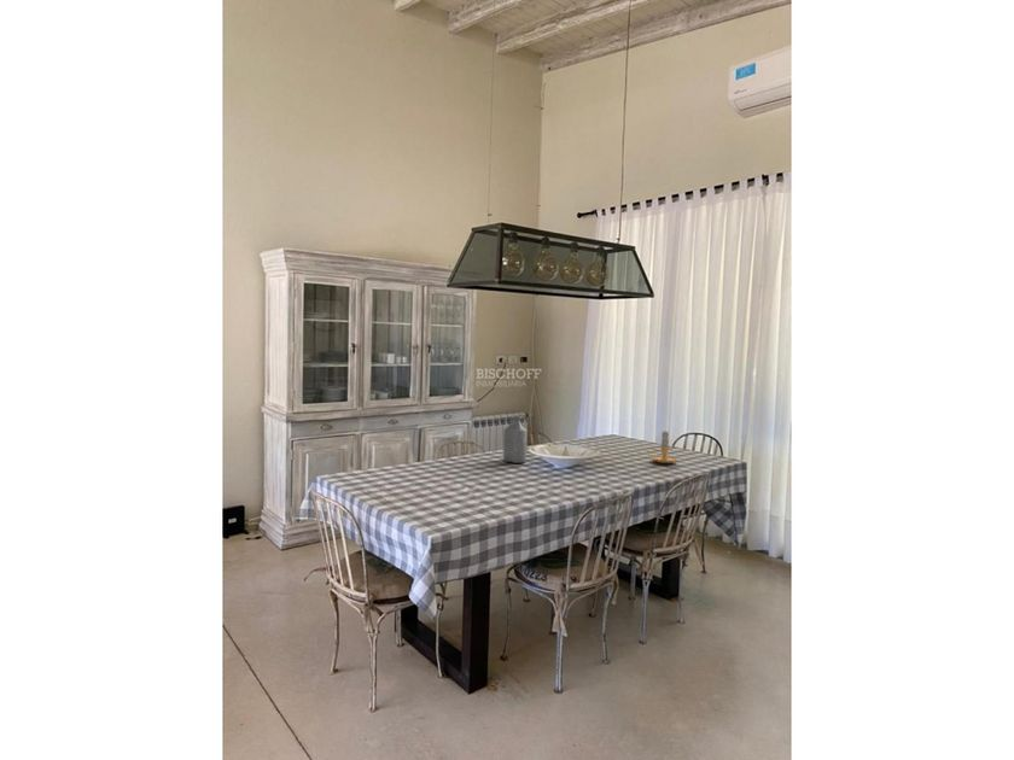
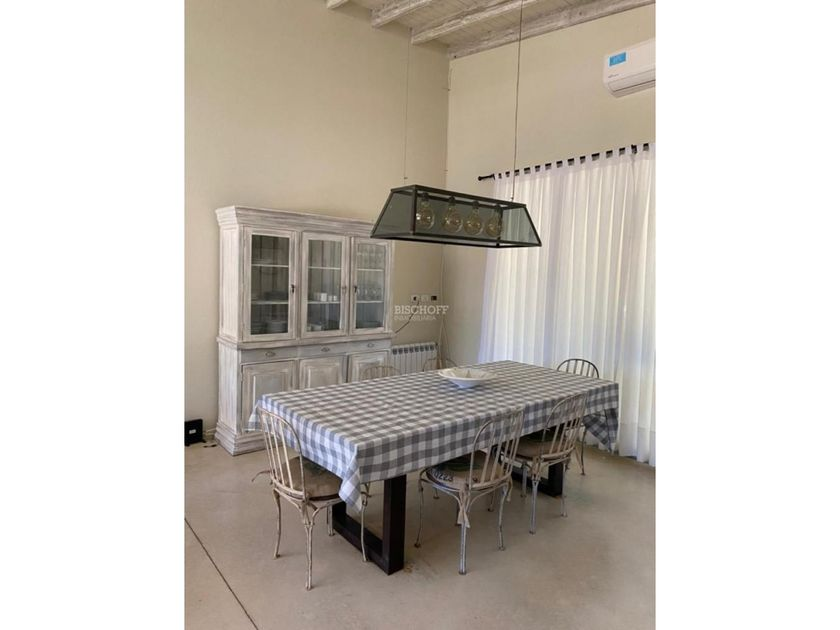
- bottle [502,415,528,464]
- candle [649,431,678,464]
